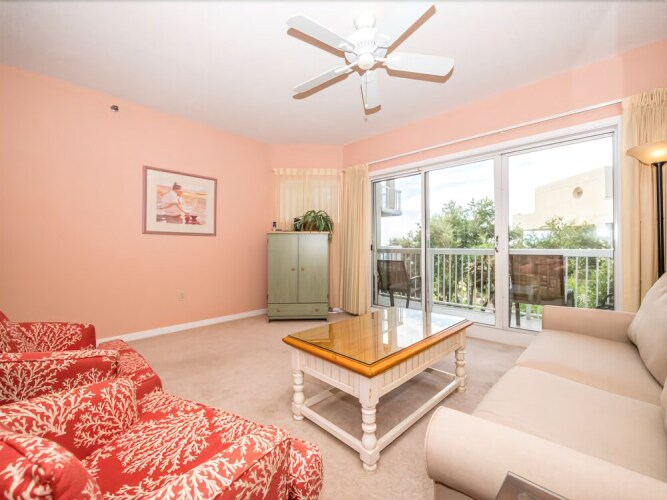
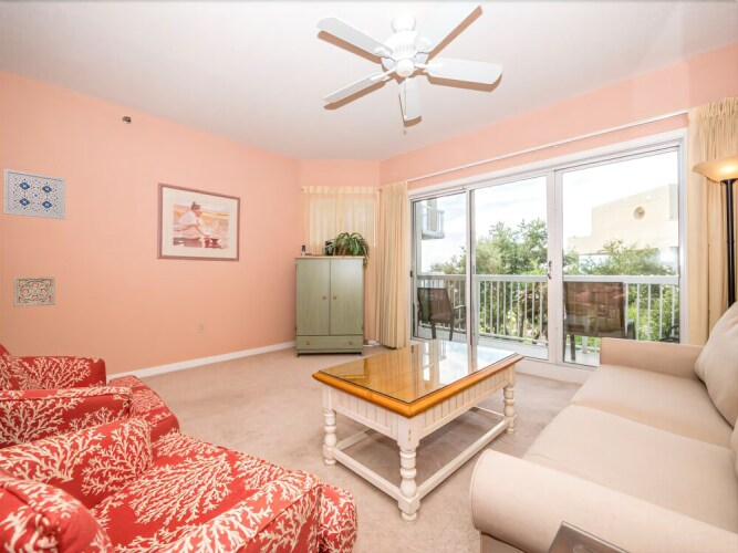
+ wall ornament [12,275,56,307]
+ wall art [2,167,66,221]
